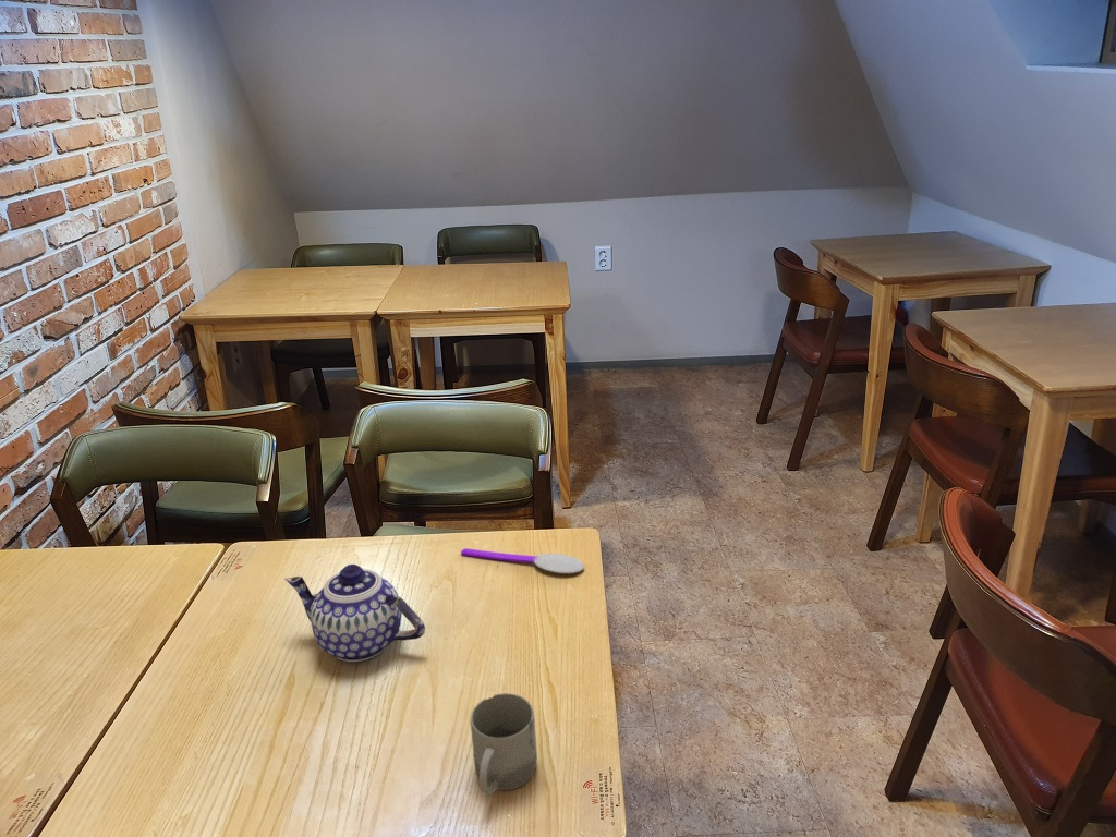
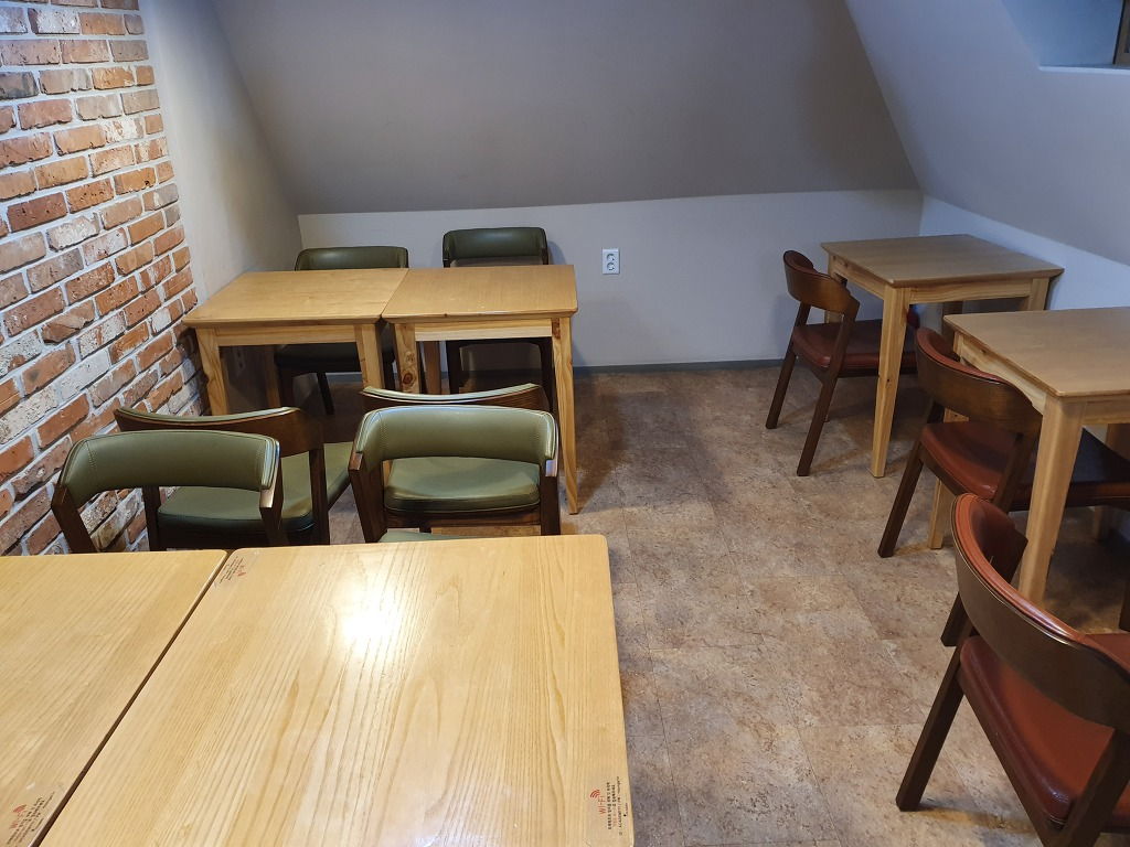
- cup [470,692,538,797]
- spoon [460,547,585,574]
- teapot [283,563,426,663]
